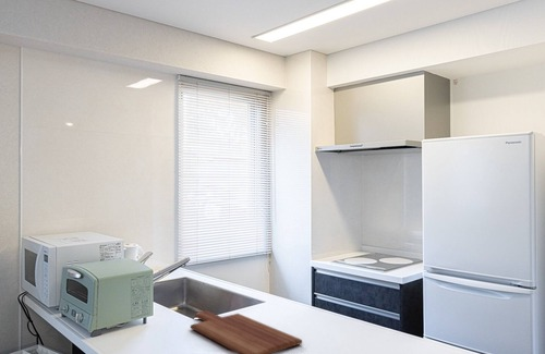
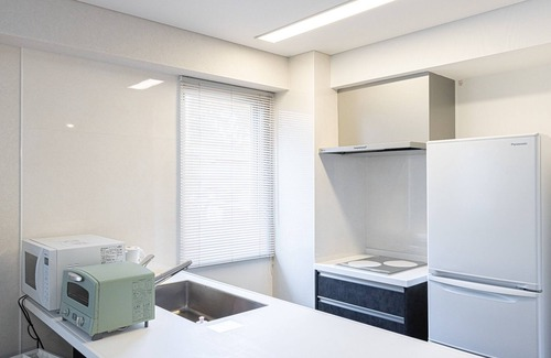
- cutting board [190,309,303,354]
